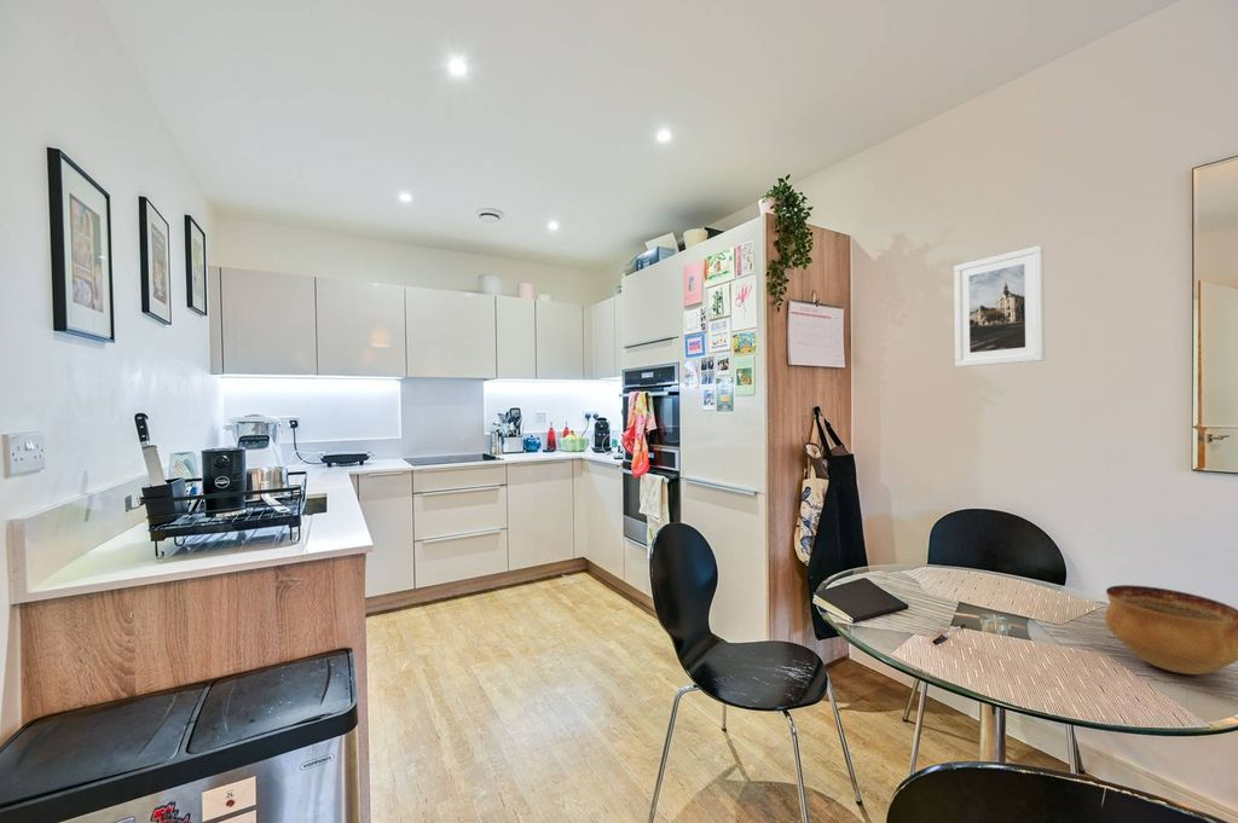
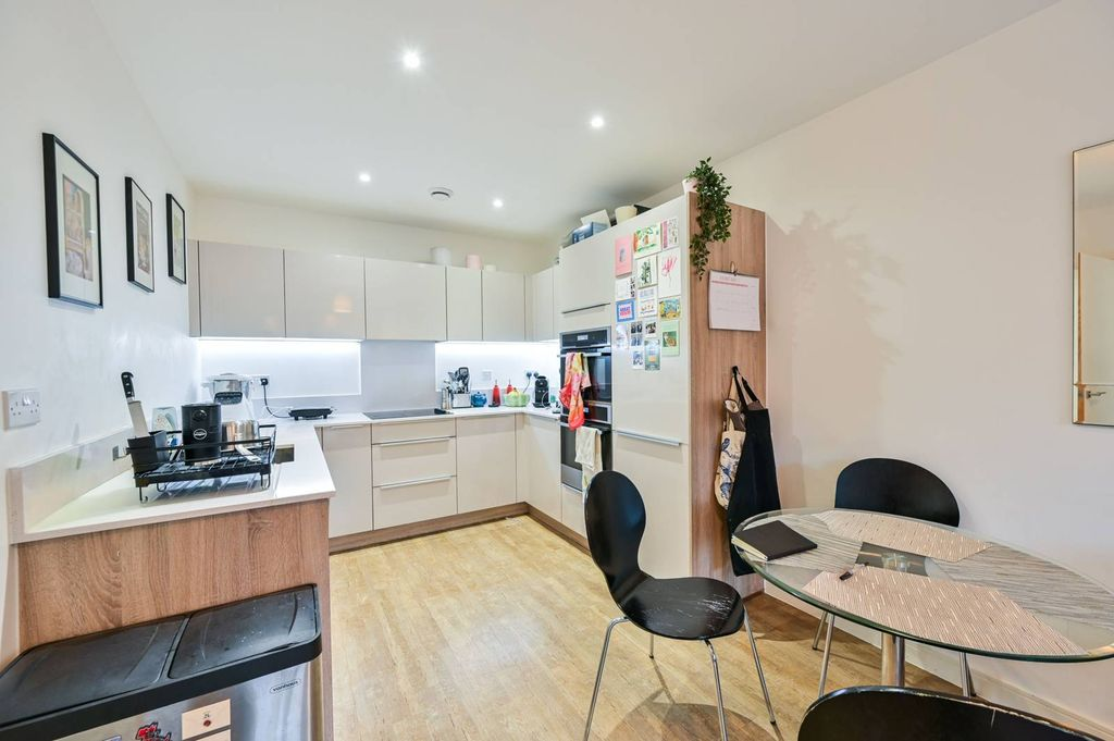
- bowl [1104,584,1238,676]
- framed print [953,244,1046,369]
